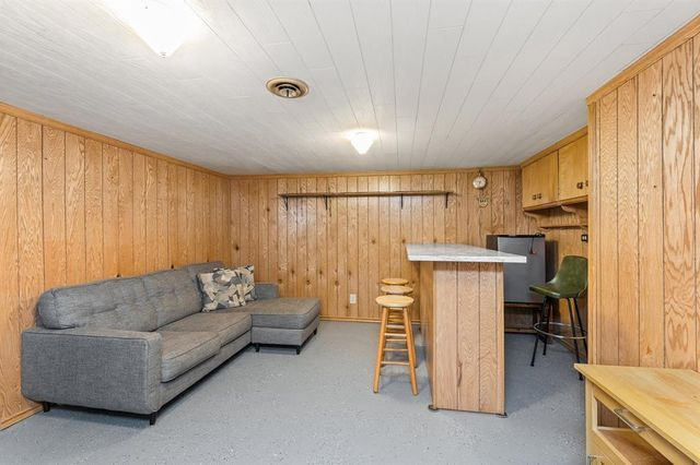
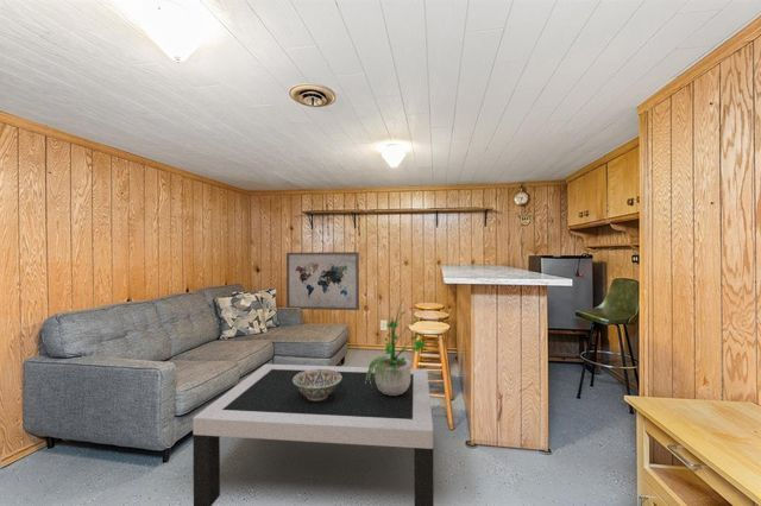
+ wall art [285,251,360,311]
+ potted plant [365,293,429,396]
+ decorative bowl [293,369,342,400]
+ coffee table [191,363,435,506]
